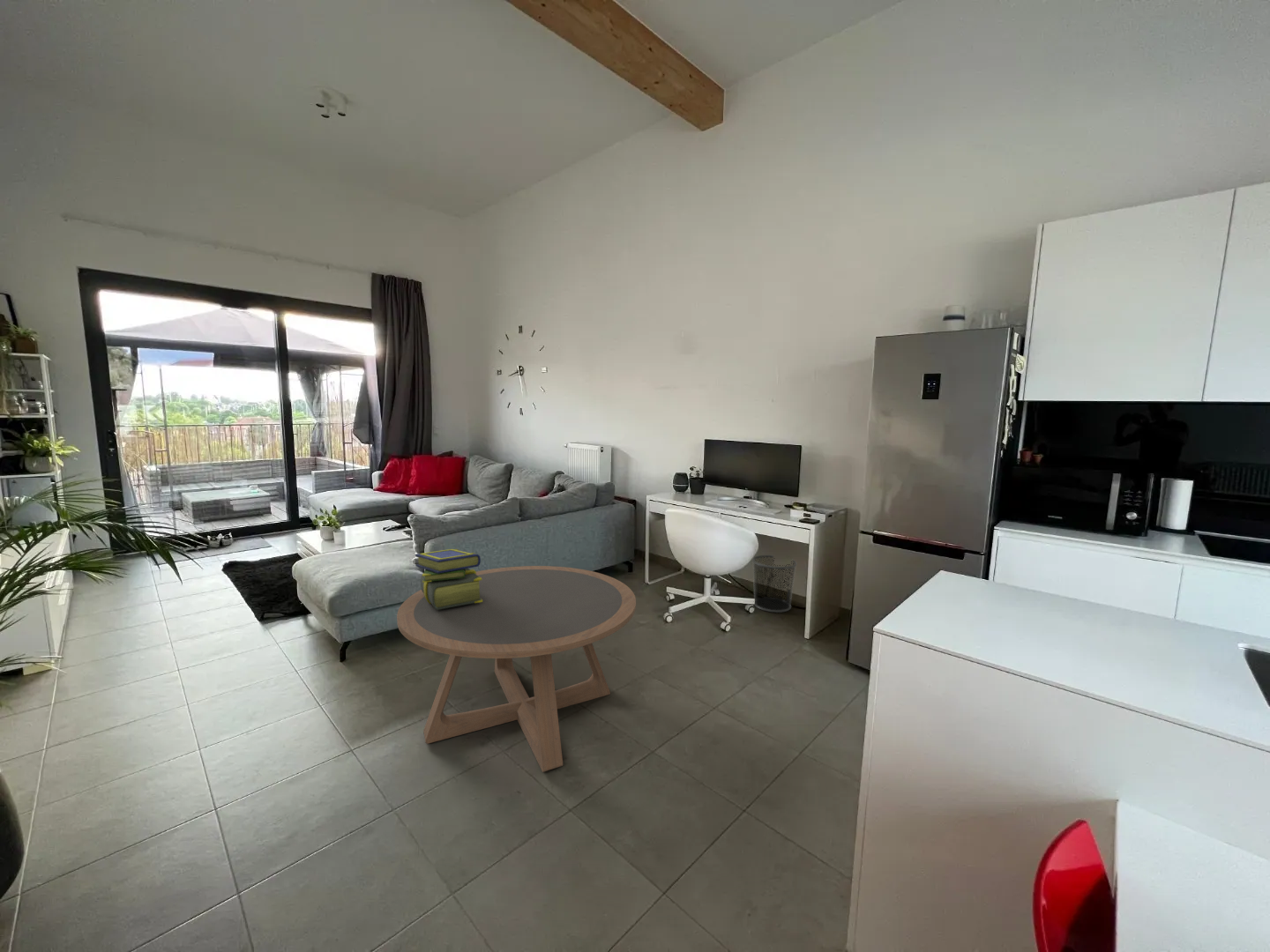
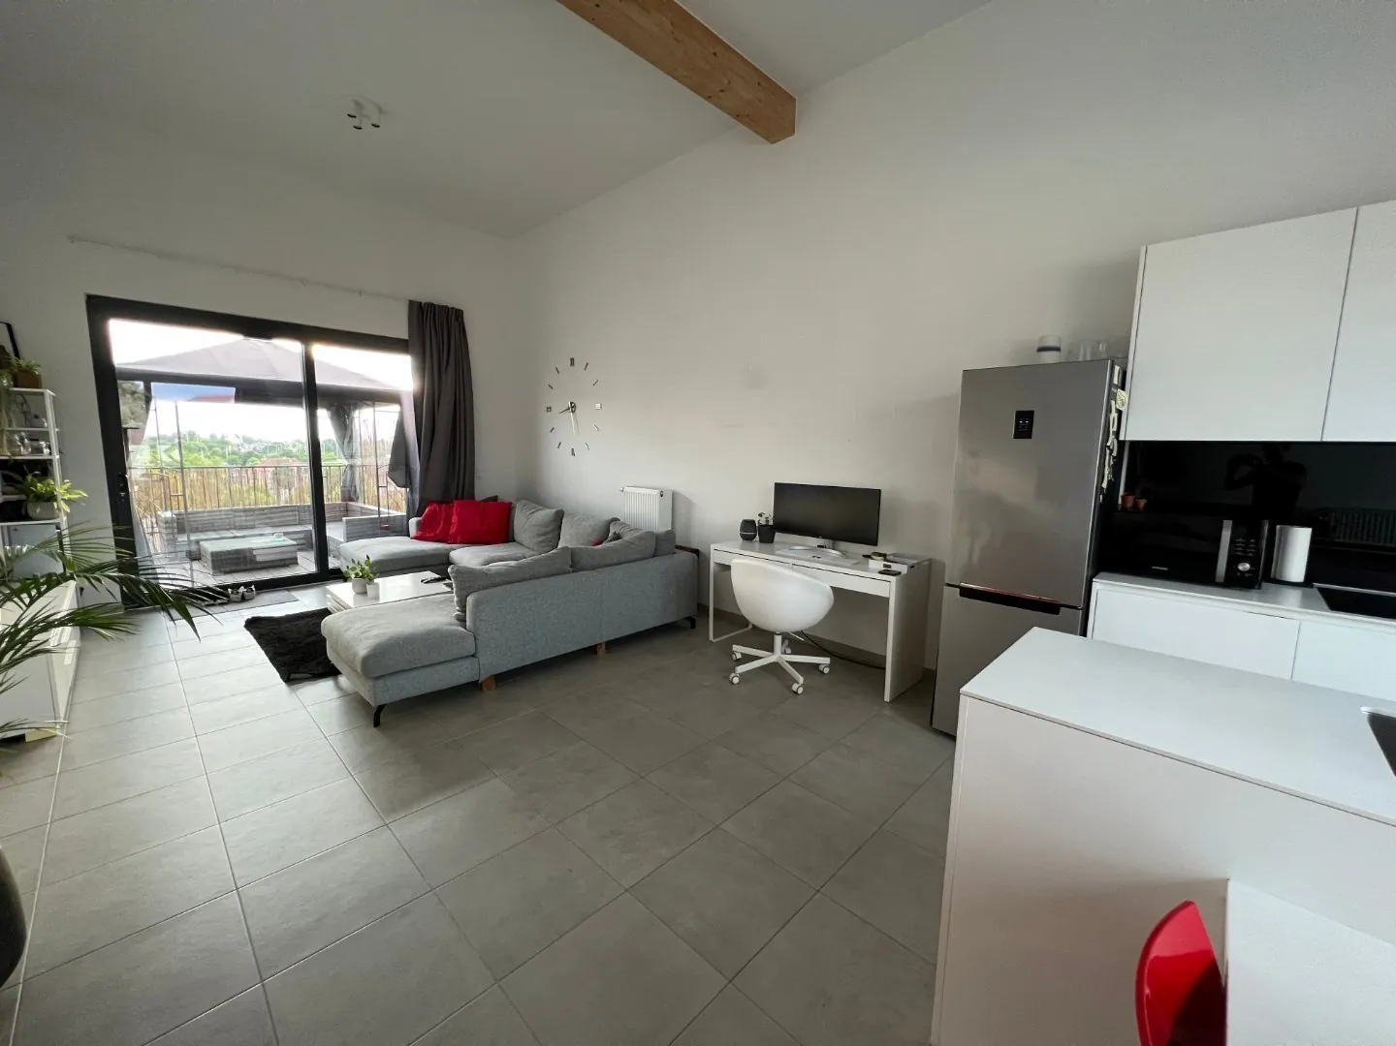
- waste bin [751,554,798,614]
- coffee table [396,565,637,773]
- stack of books [415,548,482,610]
